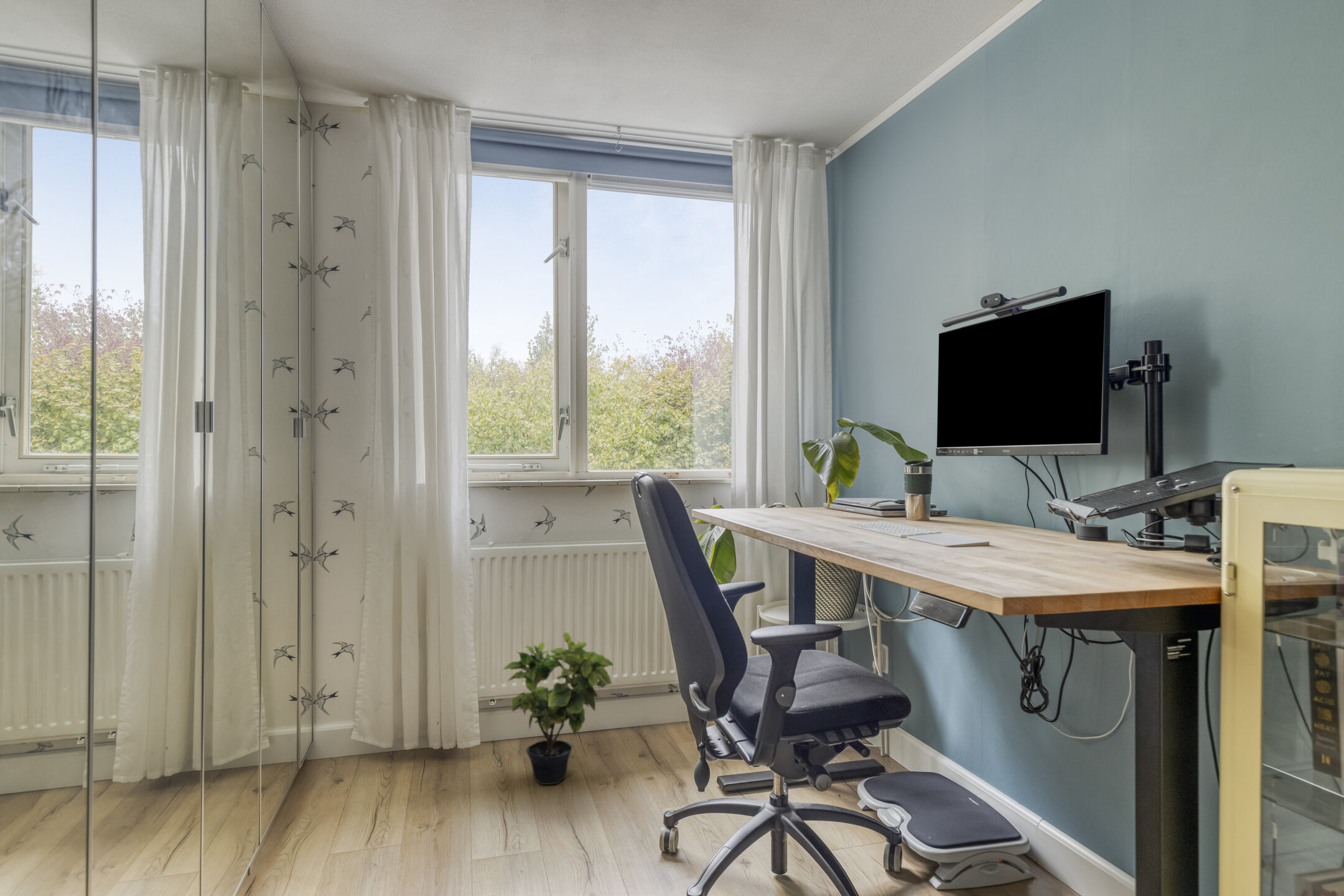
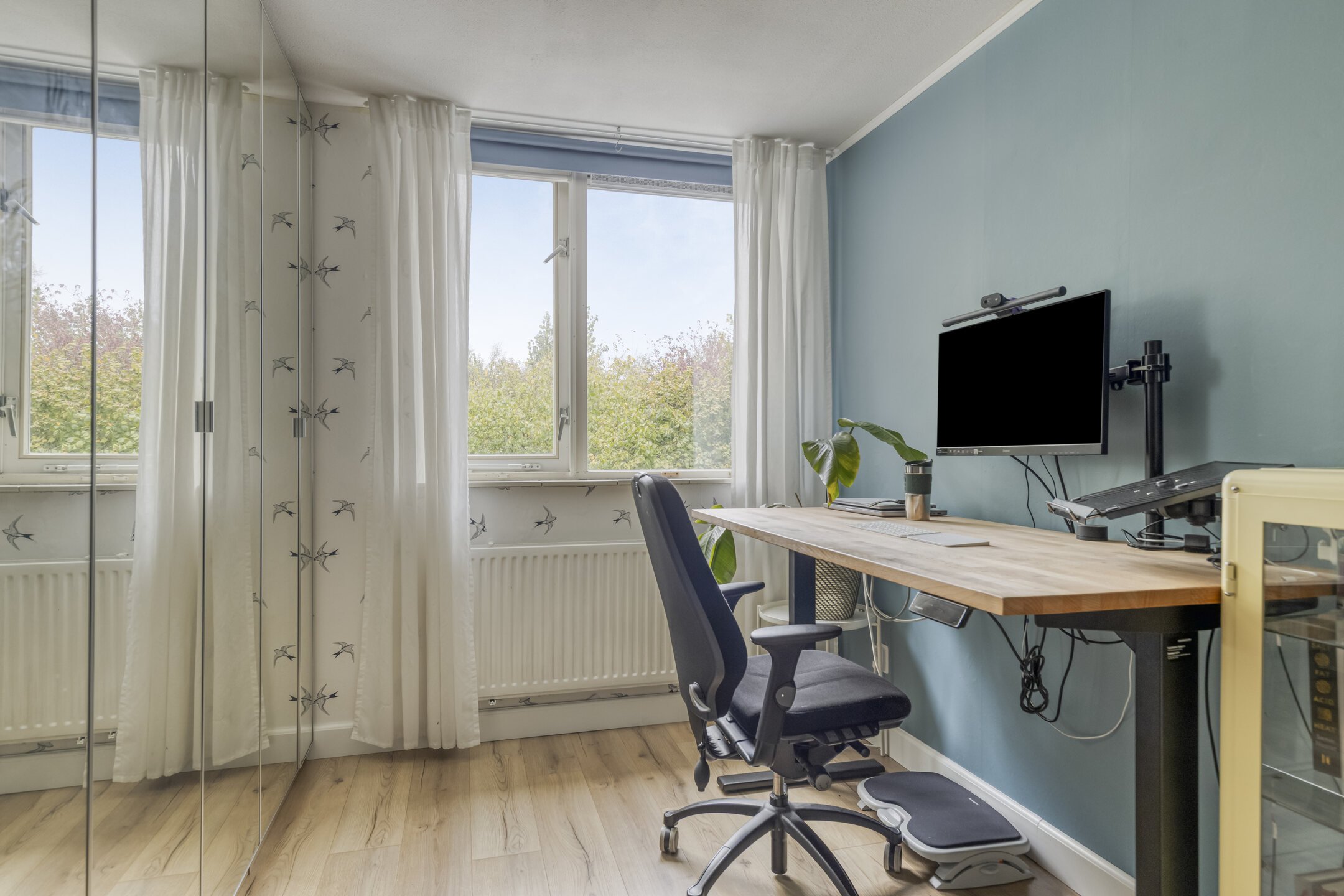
- potted plant [502,632,614,785]
